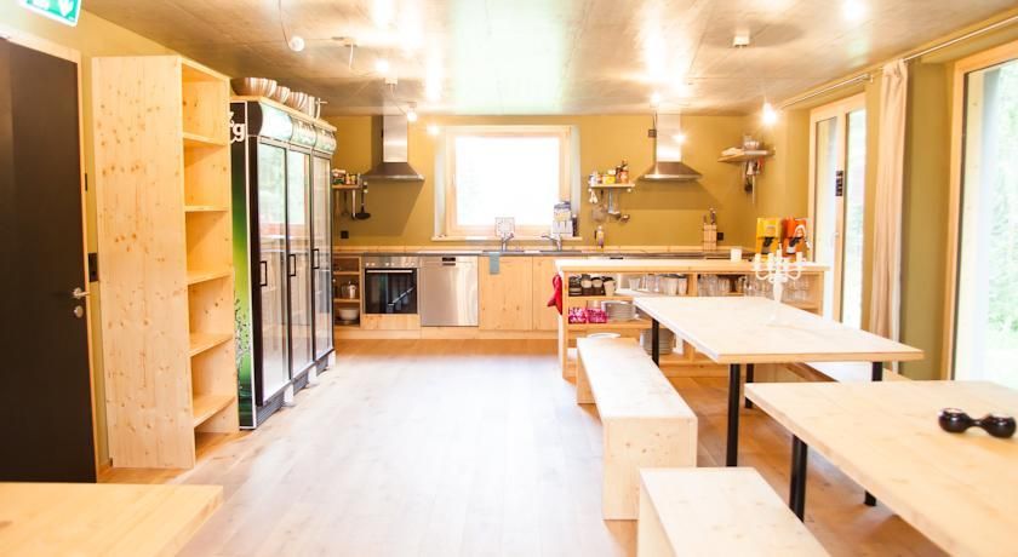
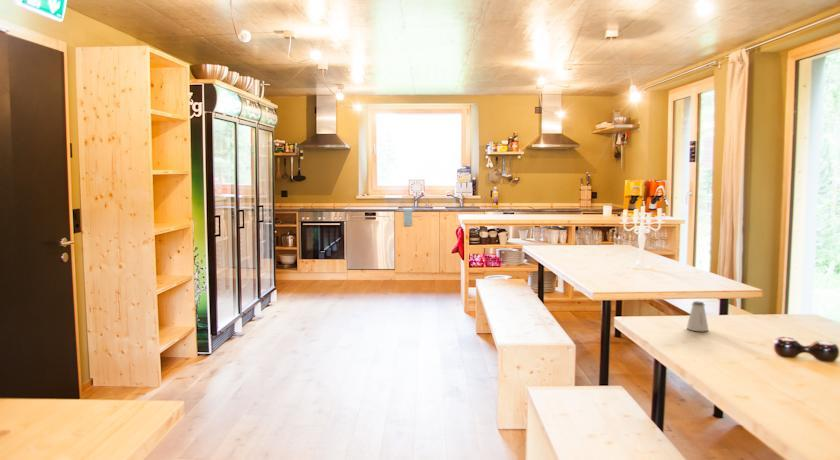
+ saltshaker [686,300,709,332]
